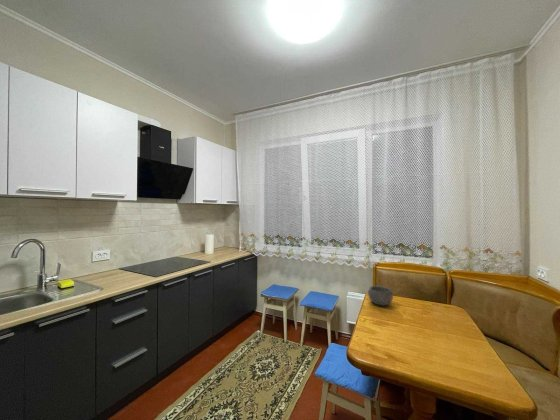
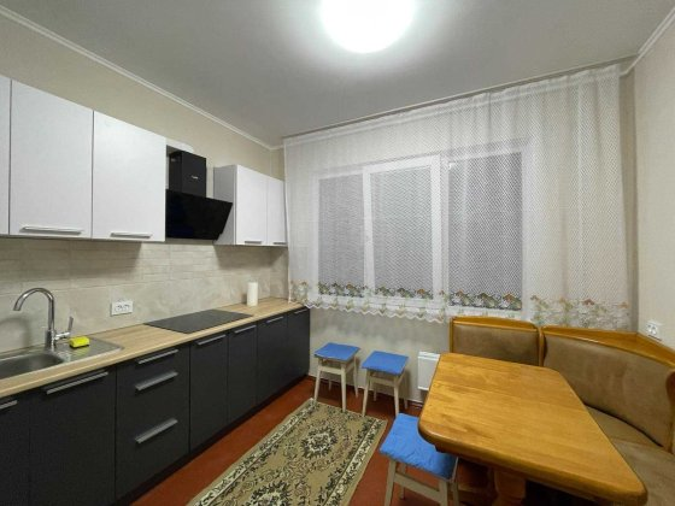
- bowl [367,285,394,307]
